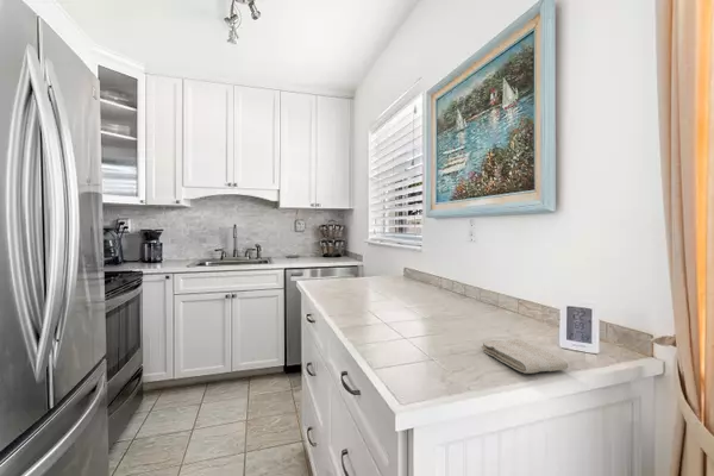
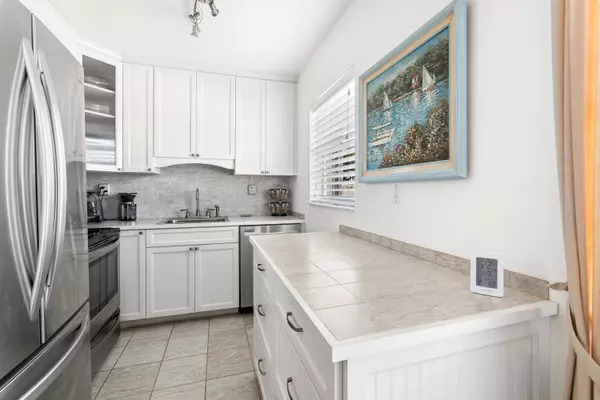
- washcloth [481,338,570,375]
